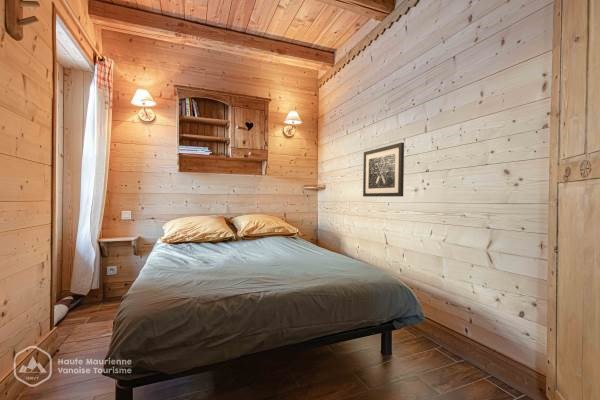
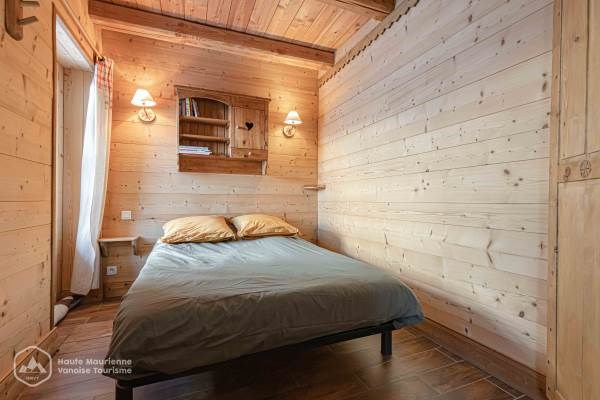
- wall art [362,141,405,198]
